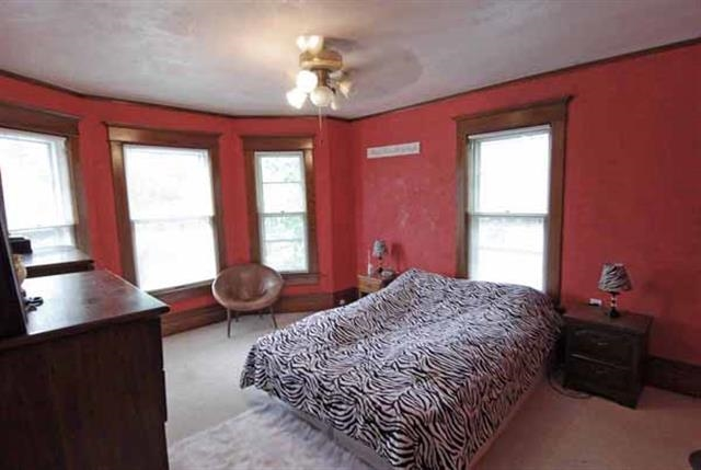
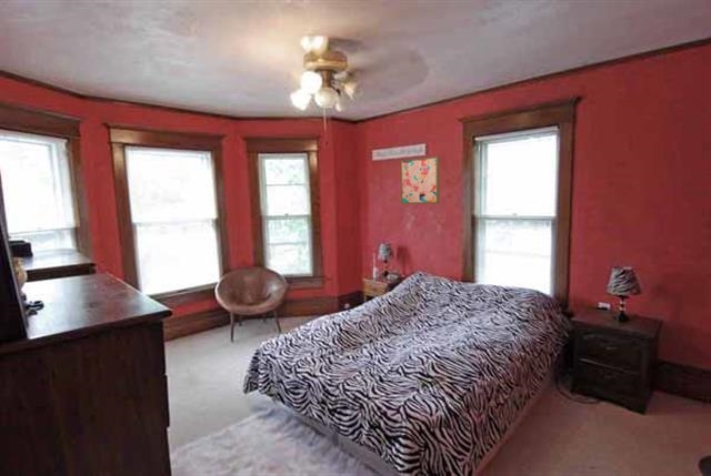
+ wall art [400,155,441,205]
